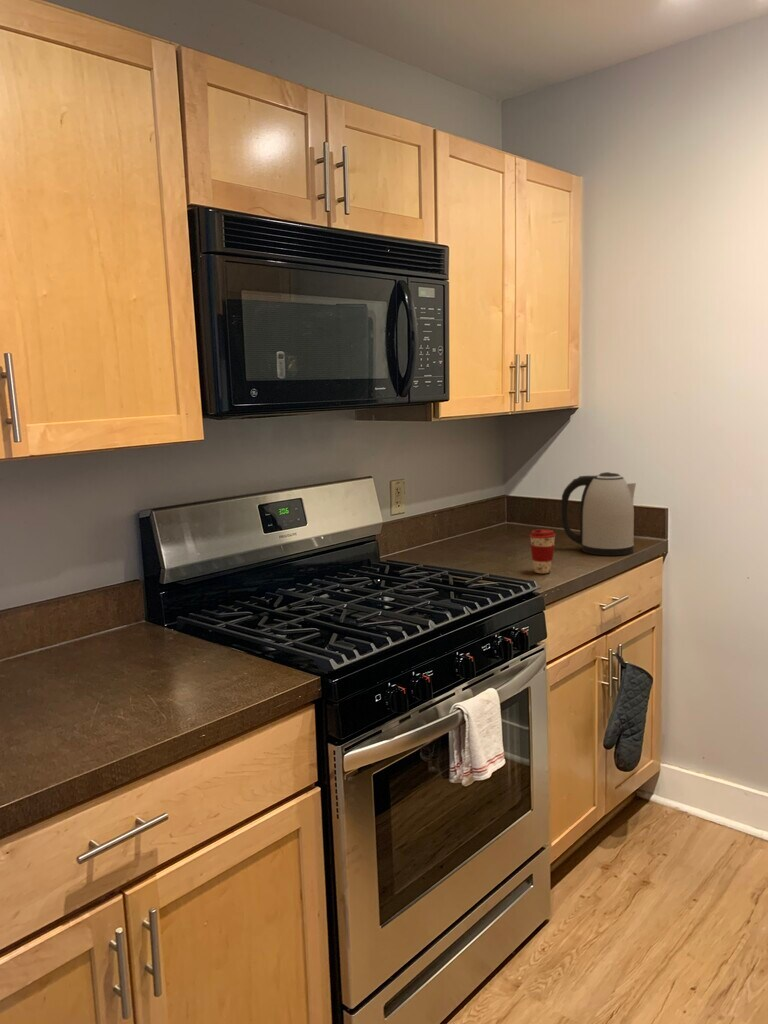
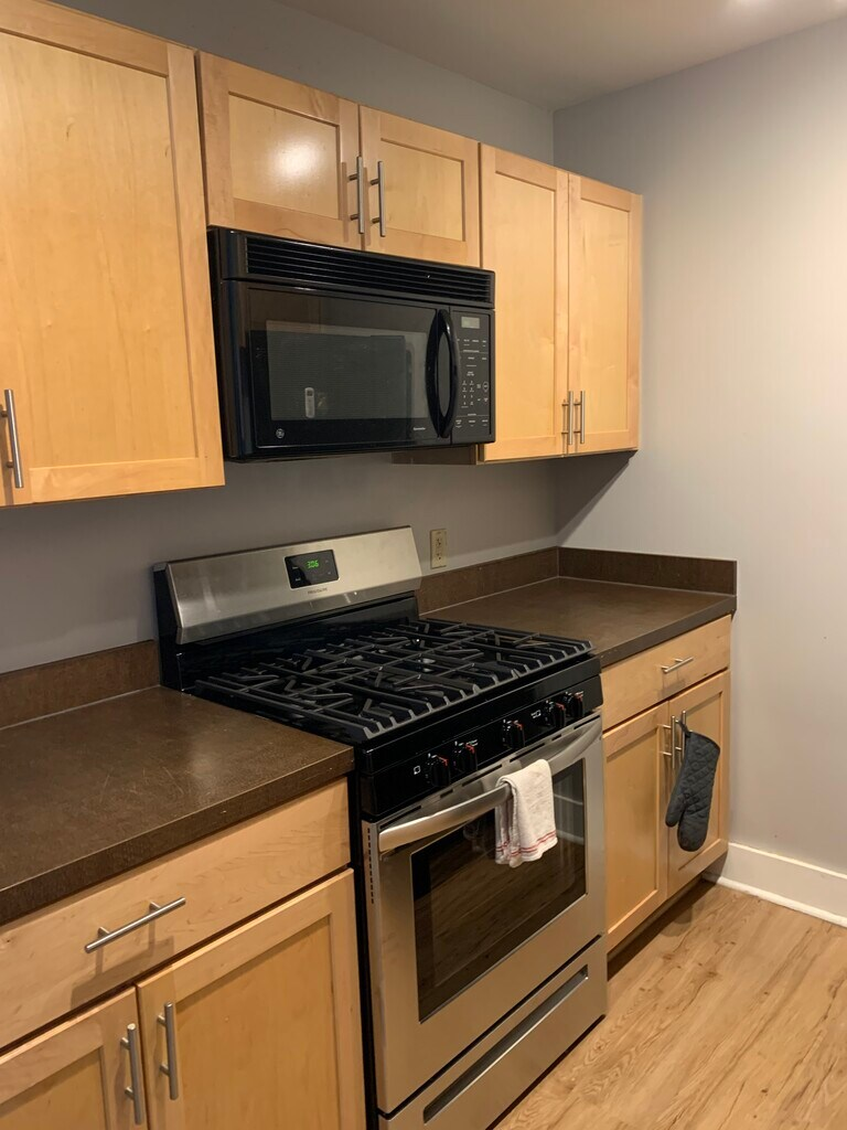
- coffee cup [528,529,557,574]
- kettle [560,471,637,557]
